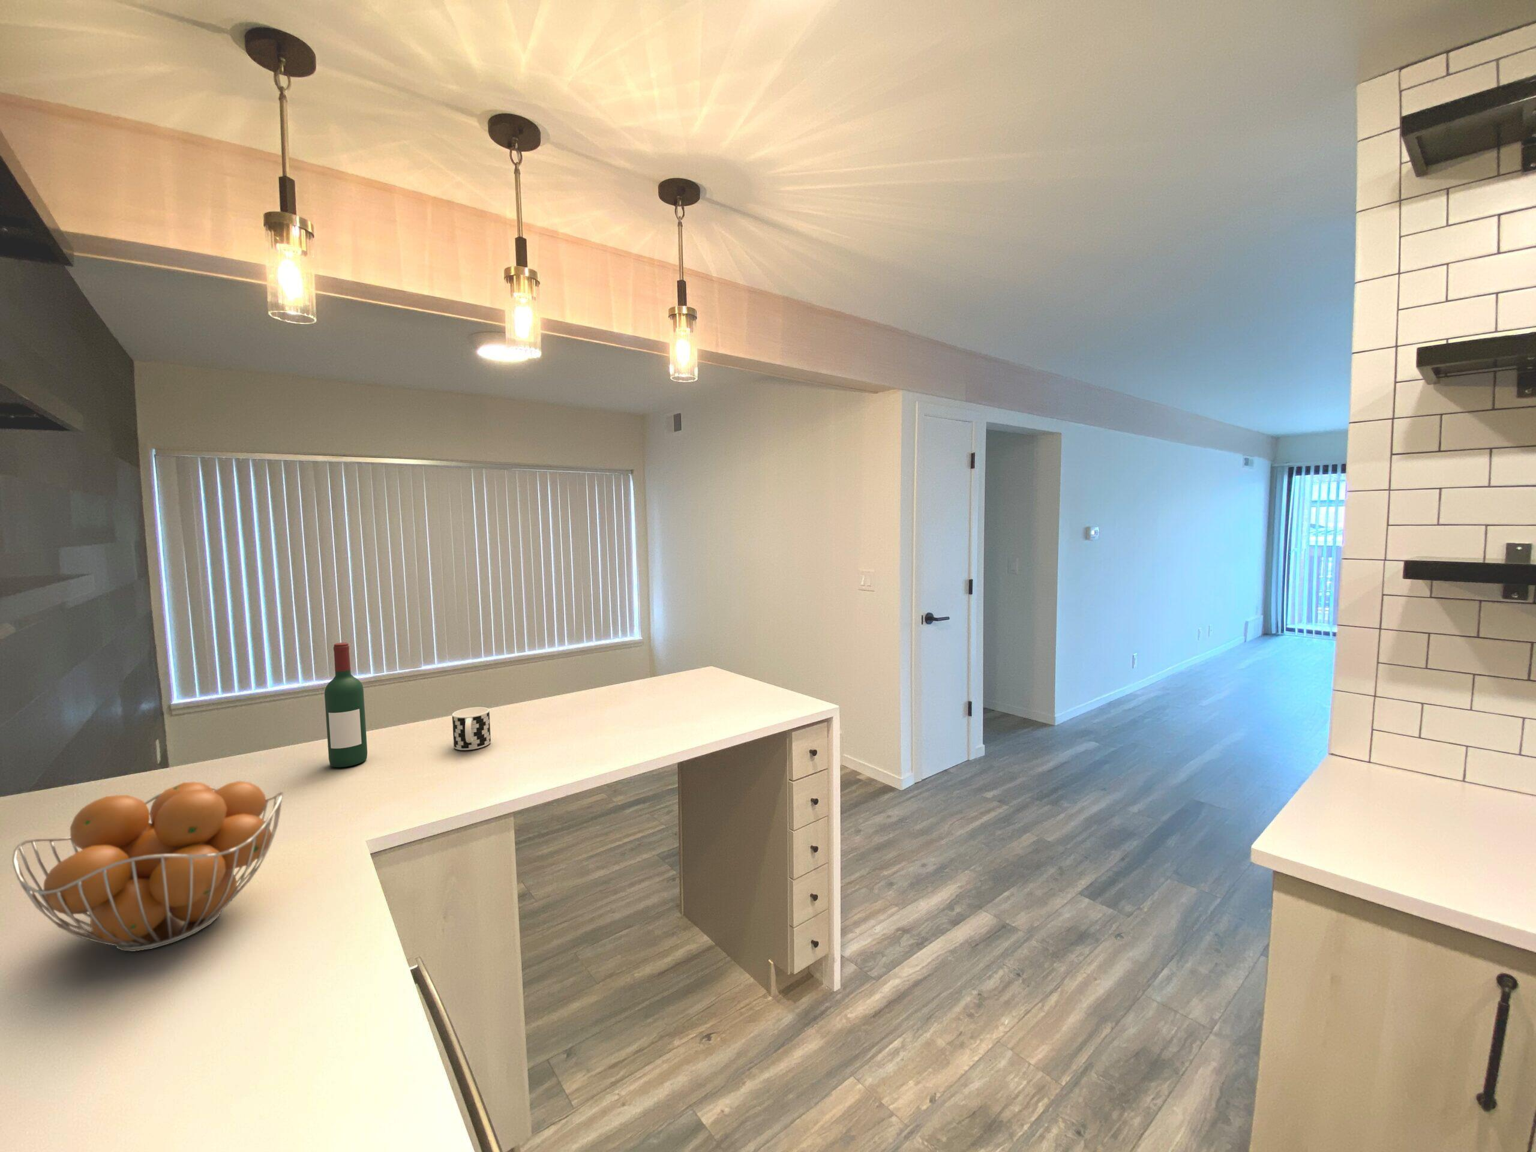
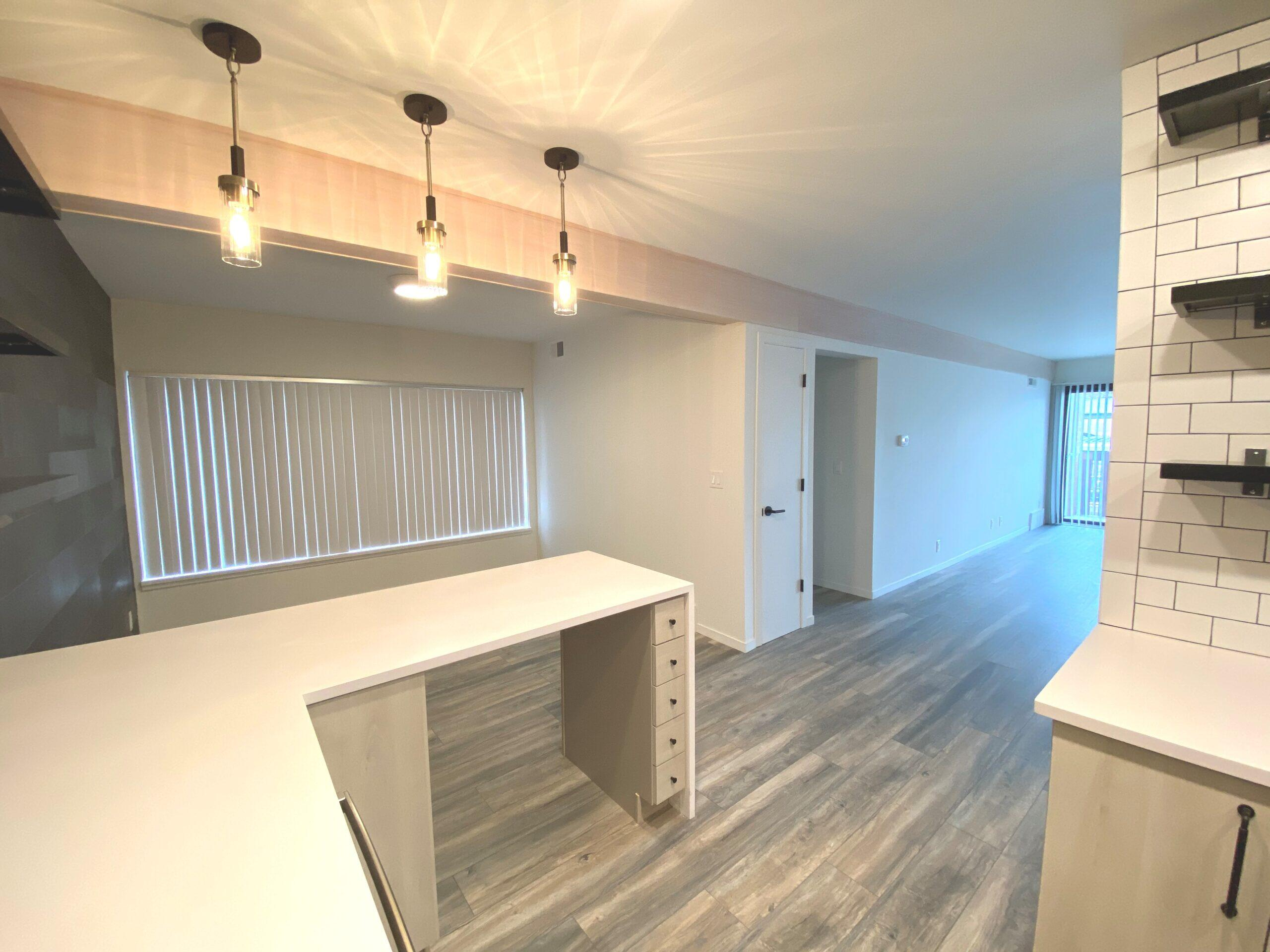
- cup [452,707,491,750]
- wine bottle [324,643,368,768]
- fruit basket [11,781,284,952]
